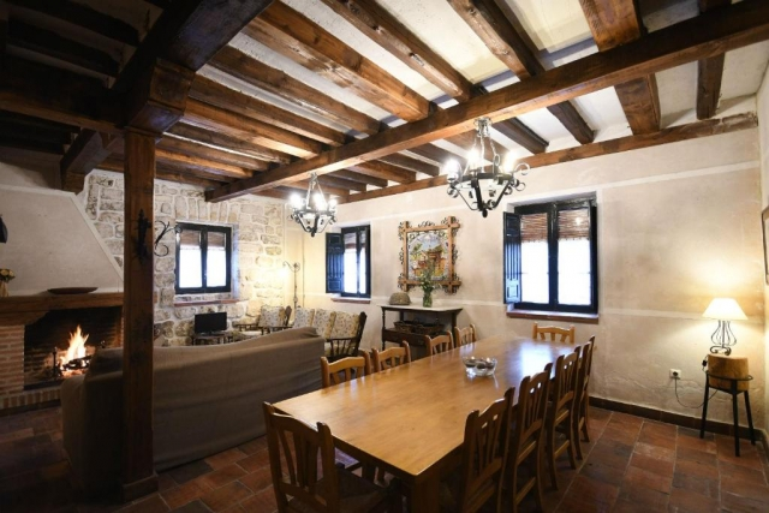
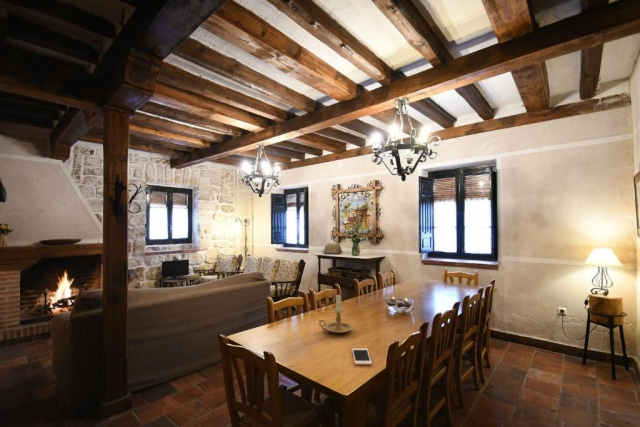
+ cell phone [351,348,373,366]
+ candle holder [318,293,354,334]
